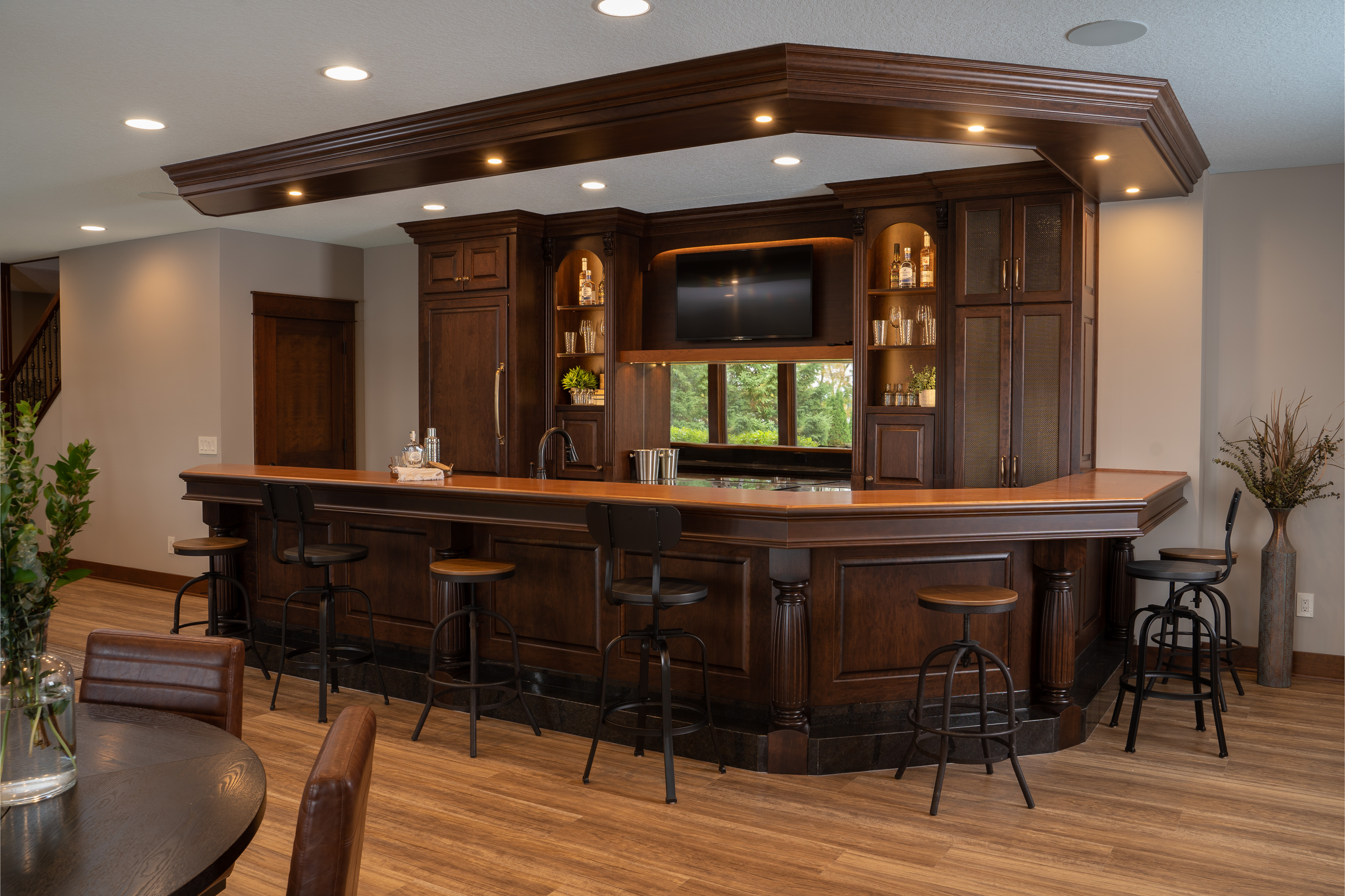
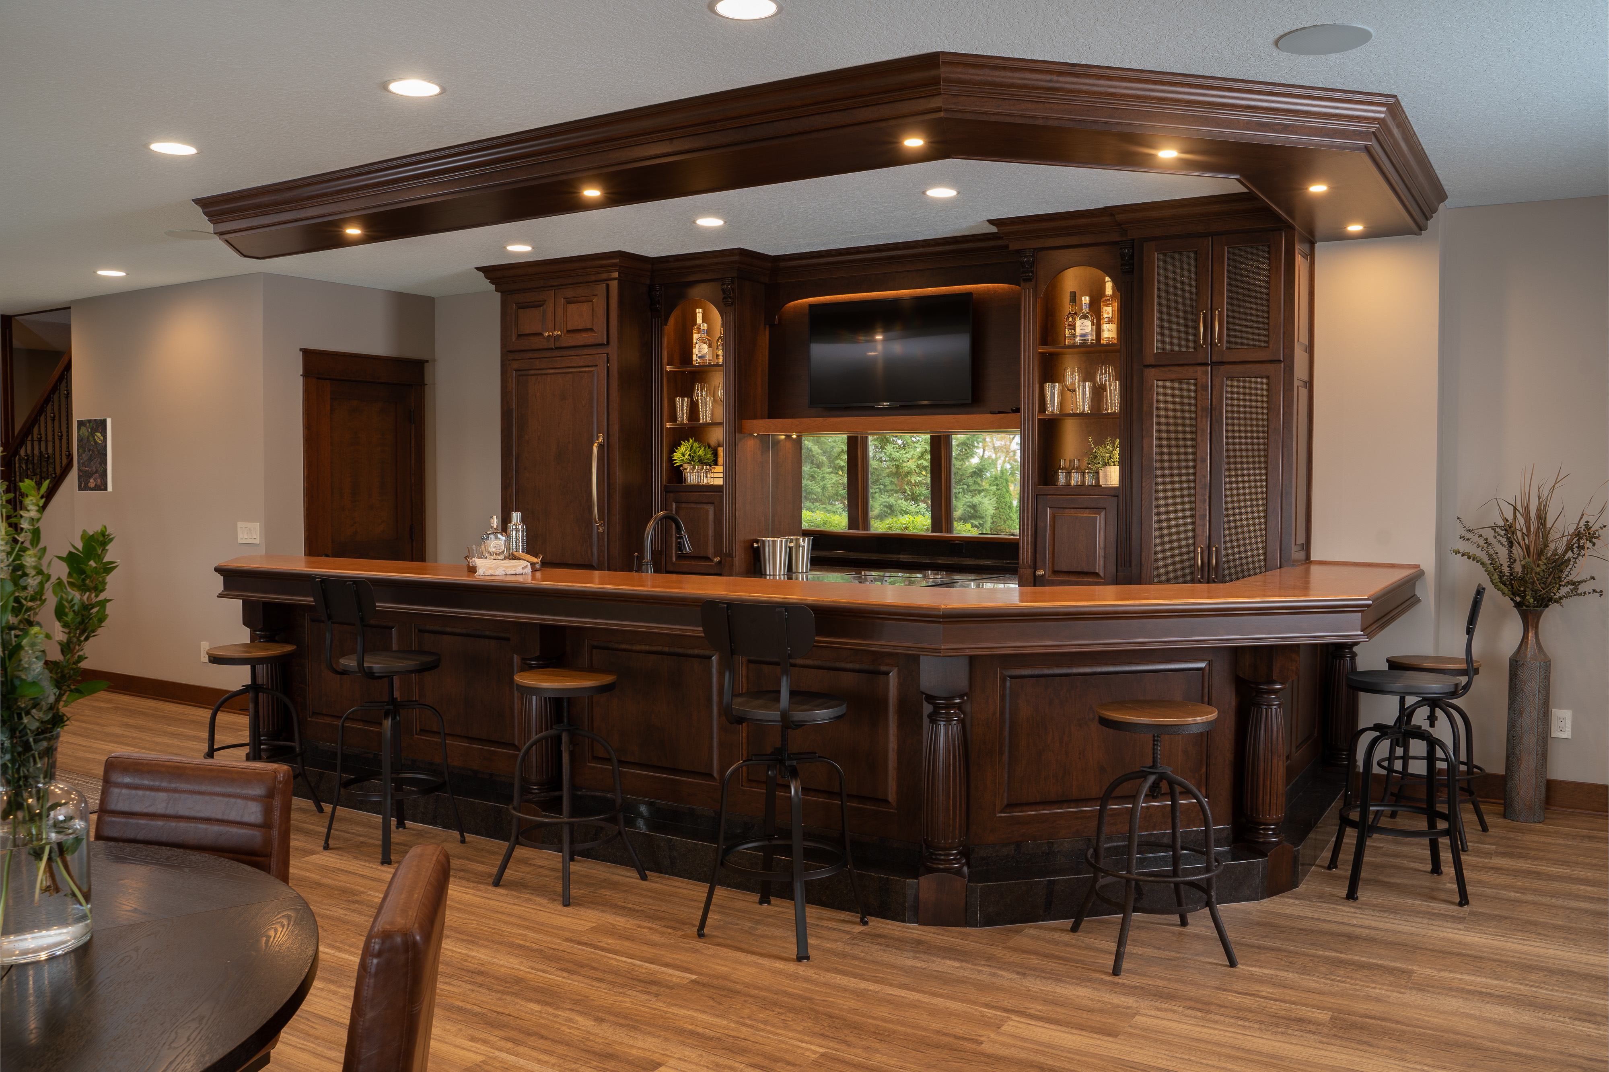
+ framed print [75,418,112,492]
